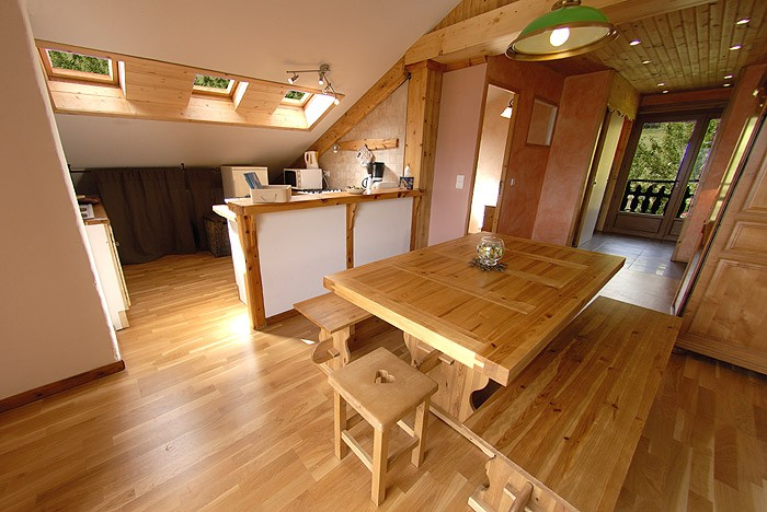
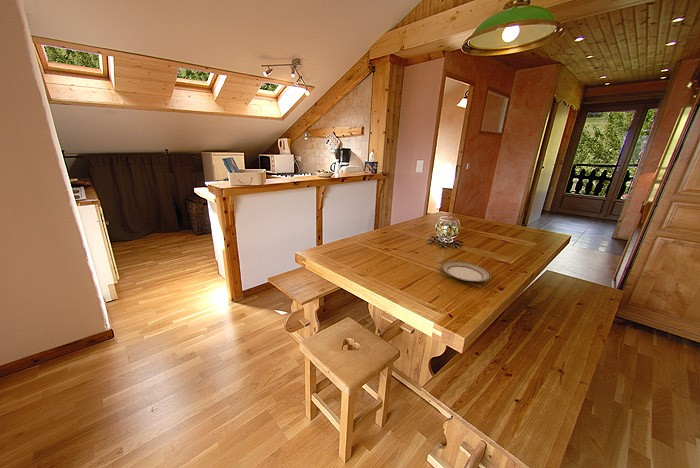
+ plate [440,260,492,282]
